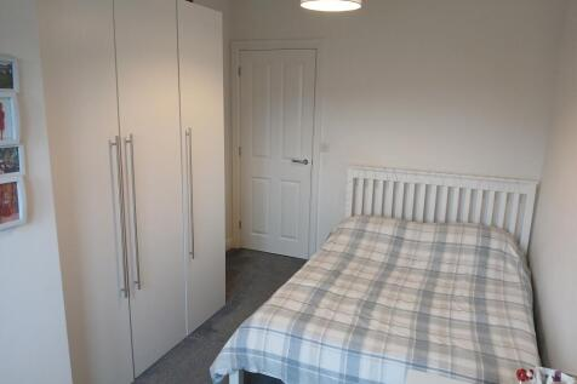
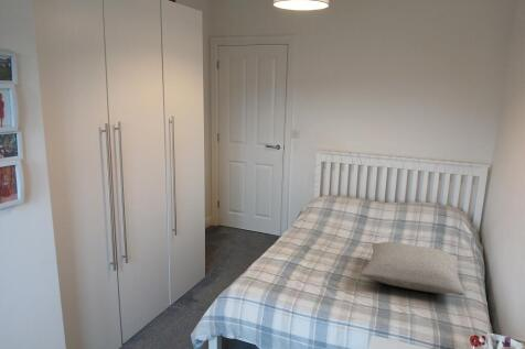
+ pillow [360,241,465,297]
